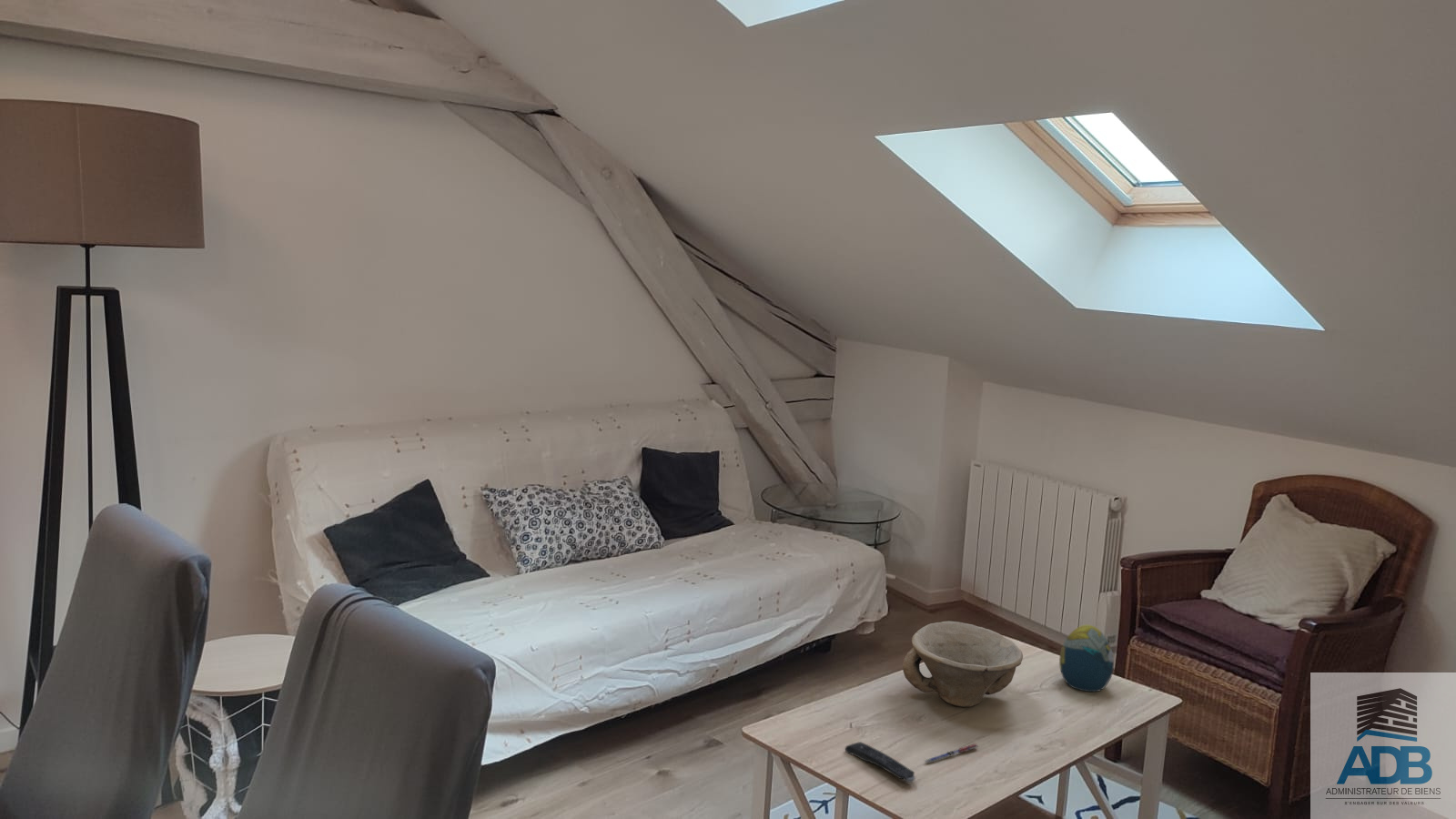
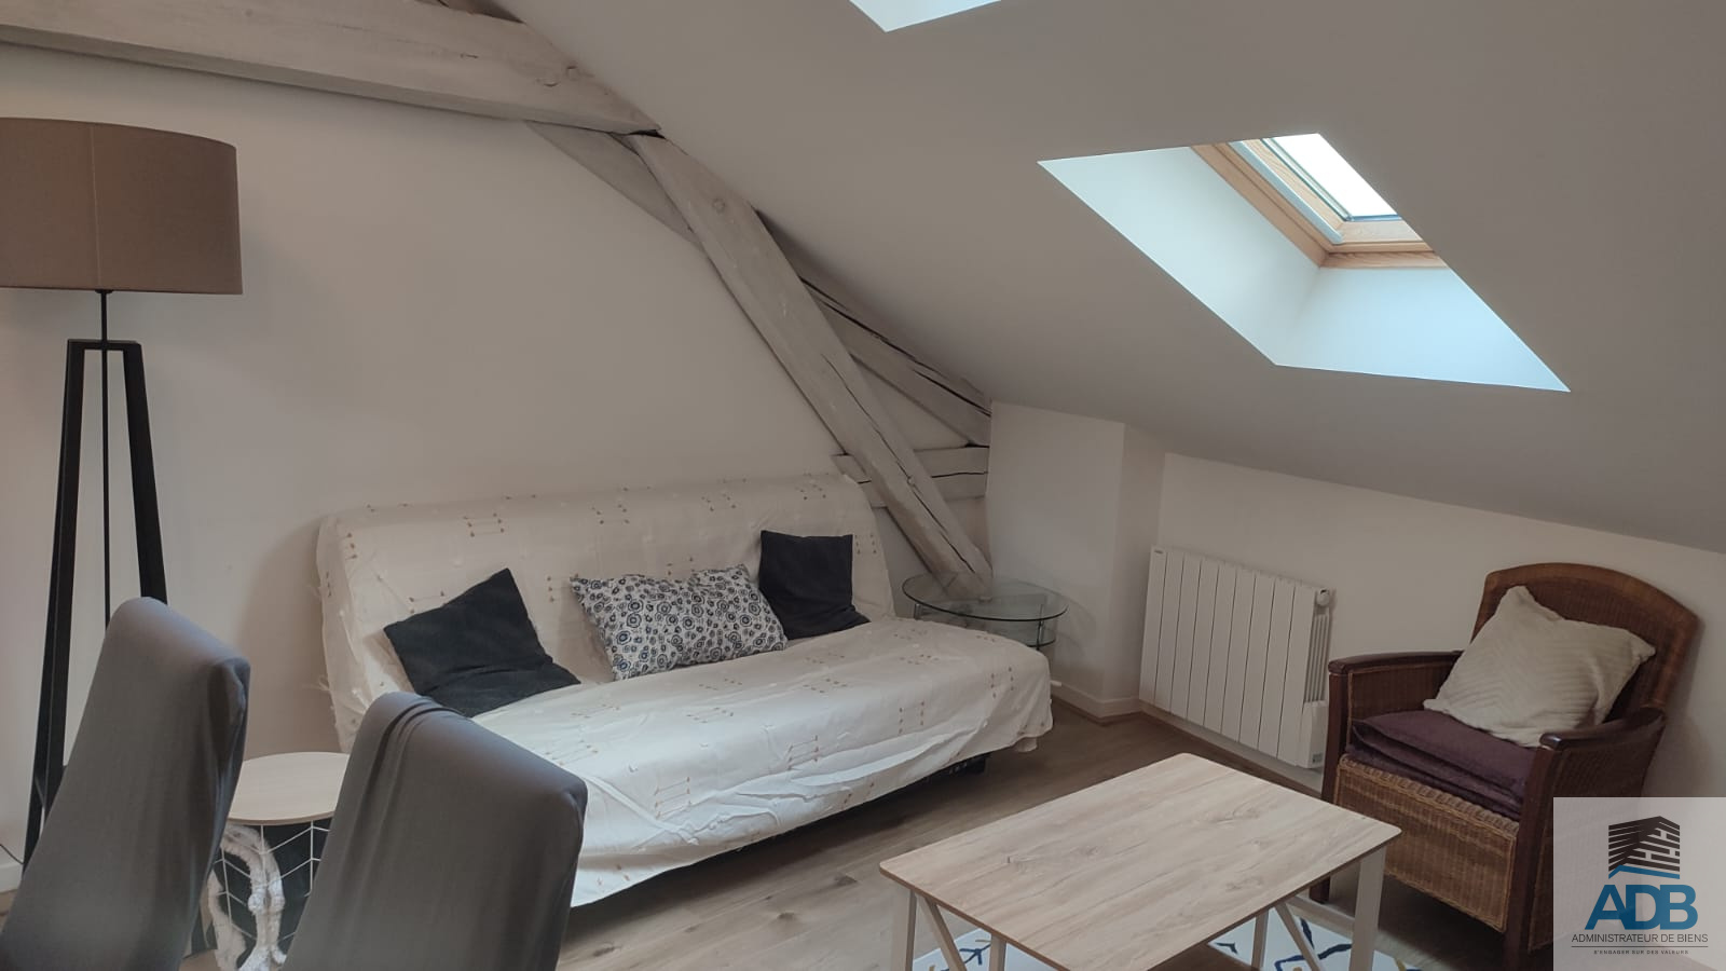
- pen [924,743,979,763]
- remote control [844,741,916,784]
- decorative egg [1058,624,1115,693]
- bowl [902,621,1024,708]
